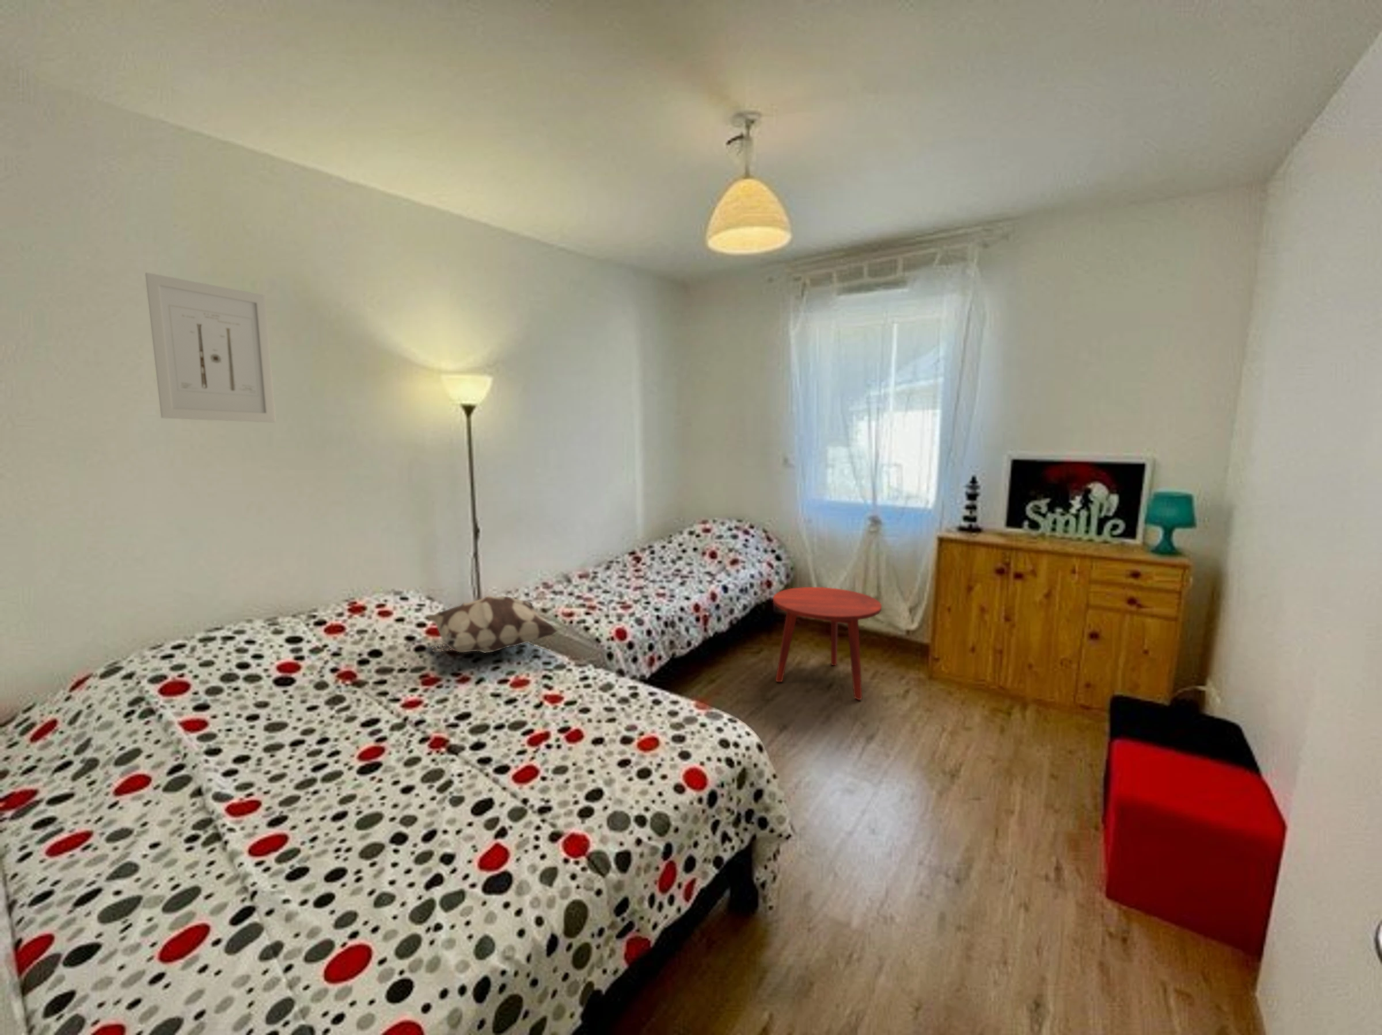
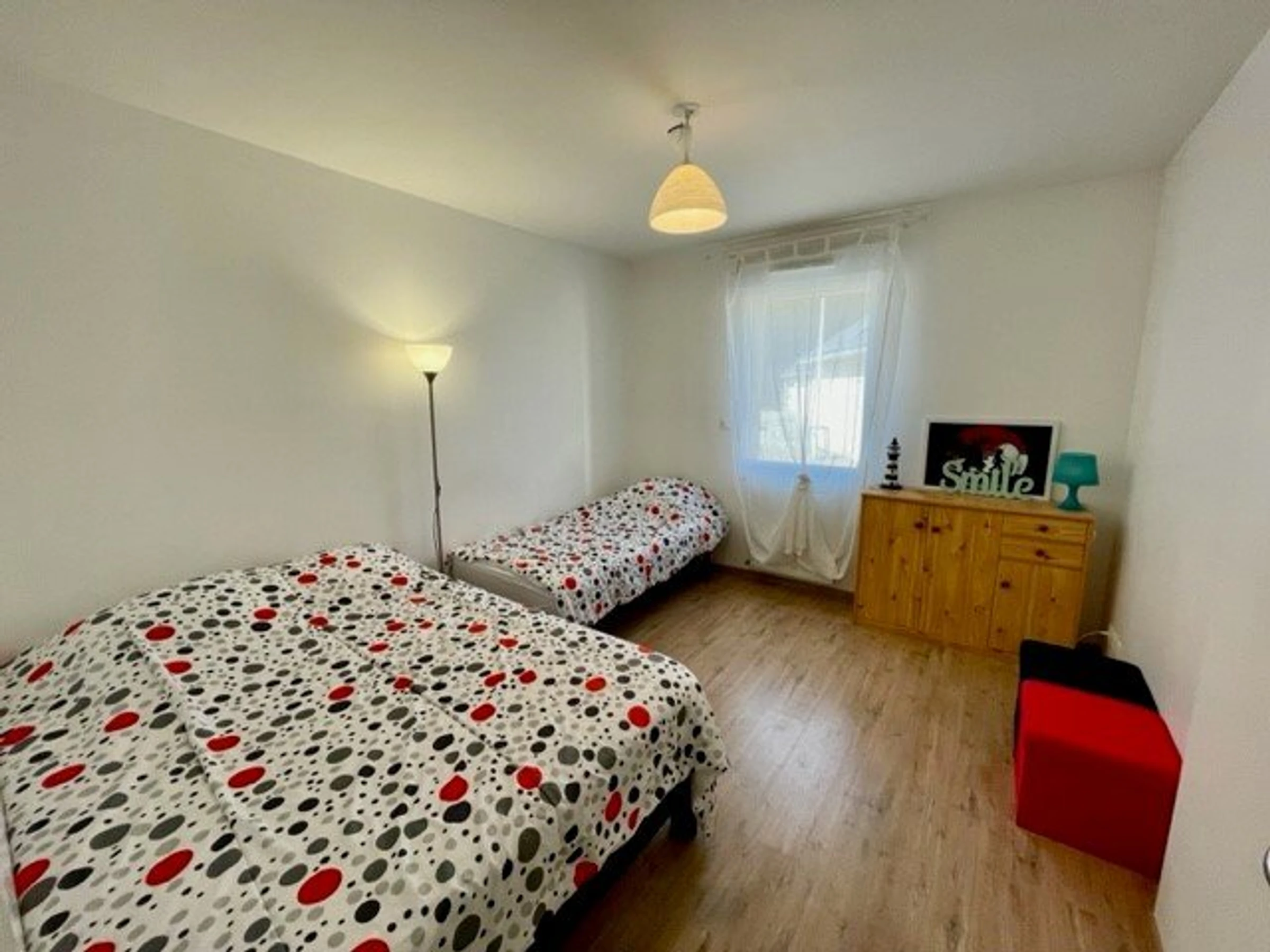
- wall art [145,272,276,423]
- decorative pillow [427,595,558,653]
- side table [773,586,883,701]
